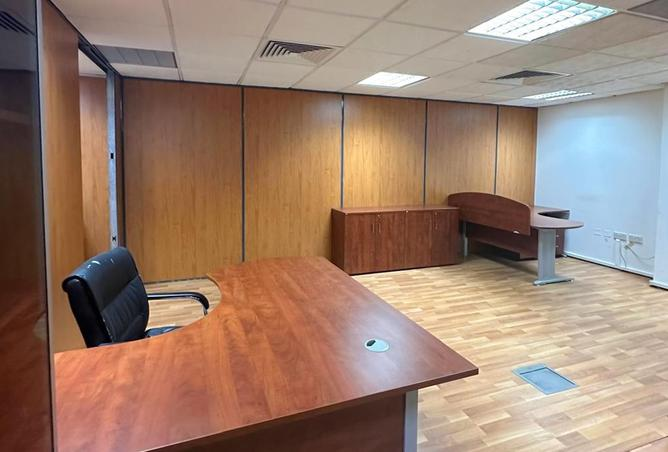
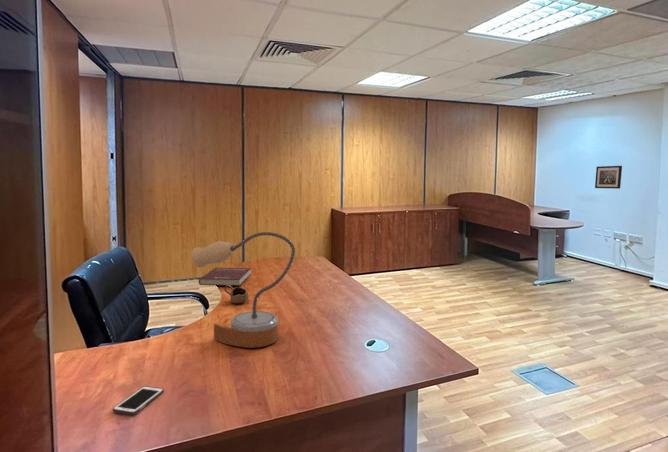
+ book [198,267,252,287]
+ cell phone [112,385,165,416]
+ wall art [594,165,623,190]
+ cup [223,285,249,305]
+ table lamp [190,231,296,349]
